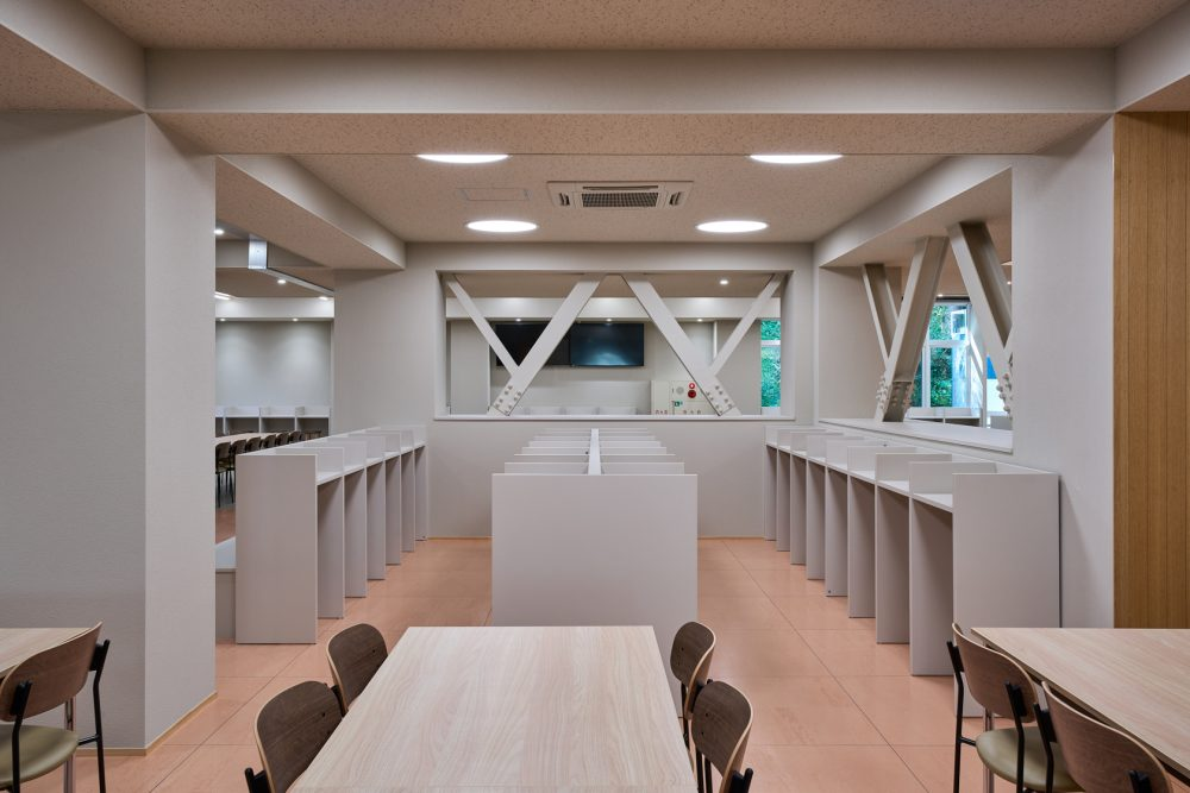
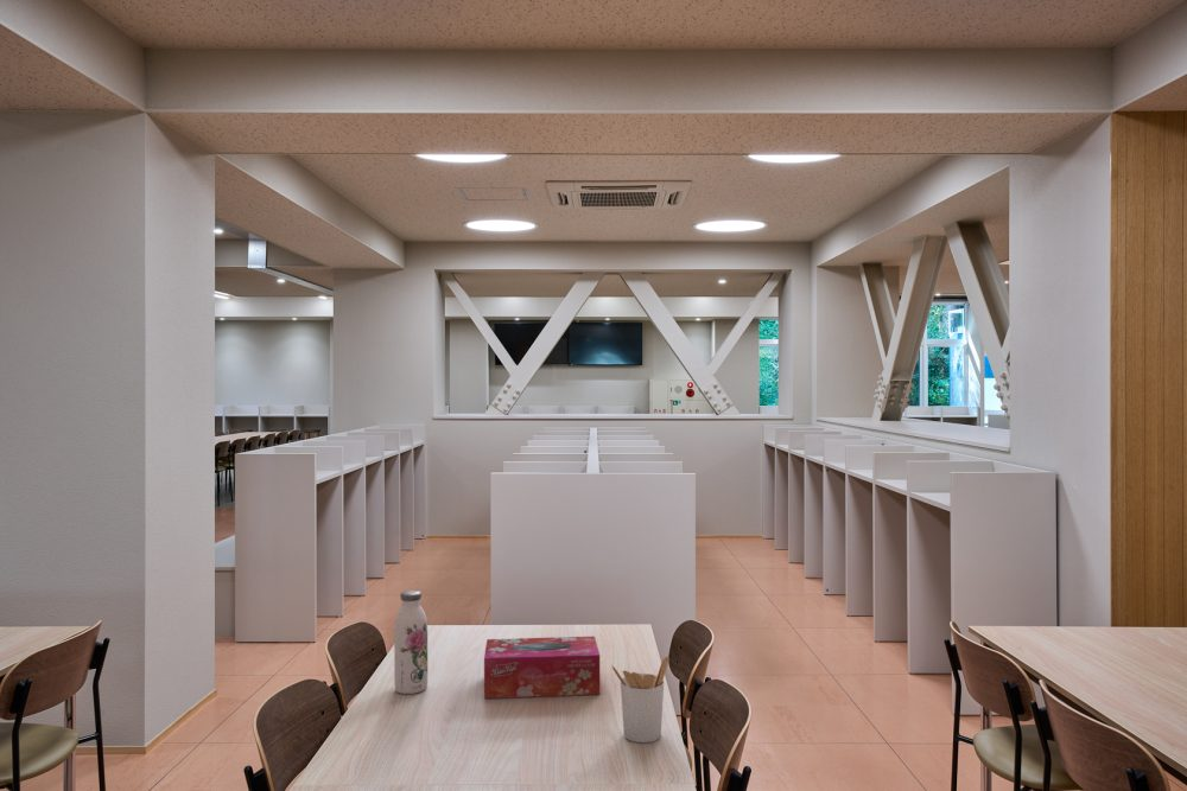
+ water bottle [393,589,429,695]
+ tissue box [483,636,601,700]
+ utensil holder [610,656,669,744]
